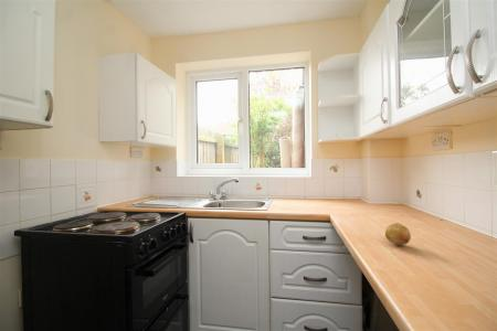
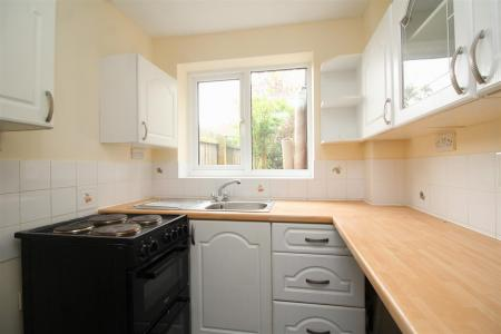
- fruit [384,222,412,246]
